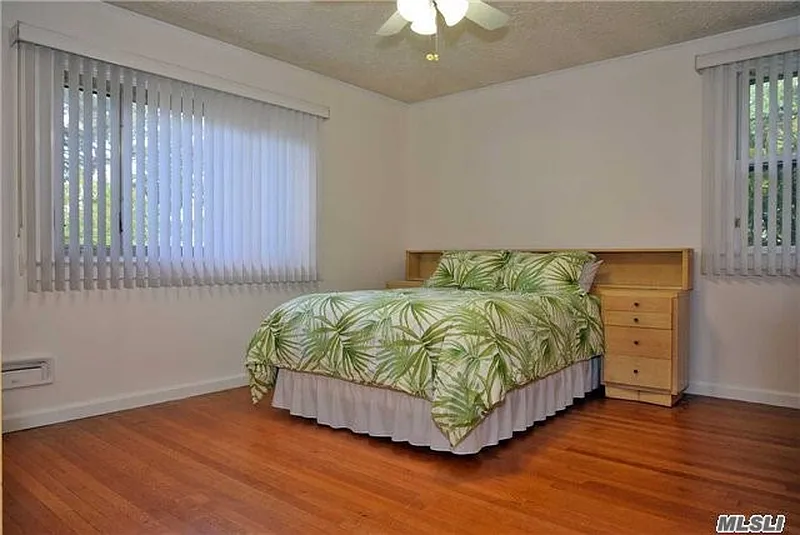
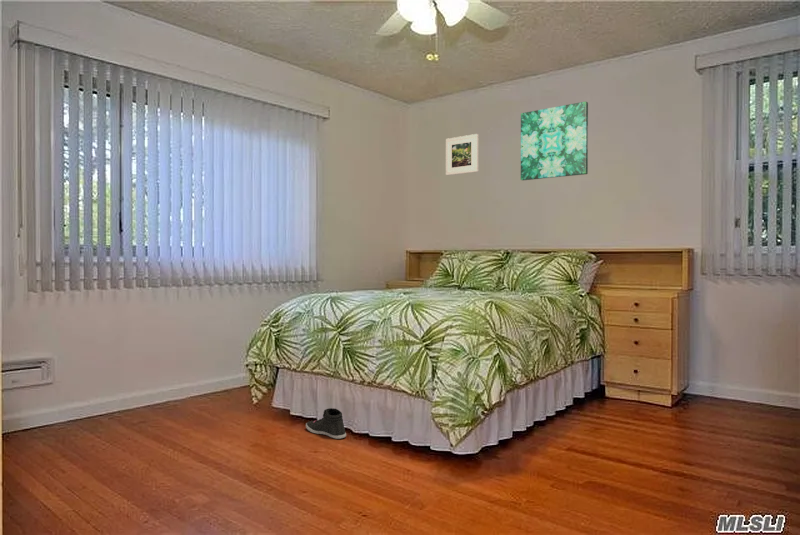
+ wall art [520,101,589,181]
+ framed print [445,133,479,176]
+ sneaker [305,407,347,440]
